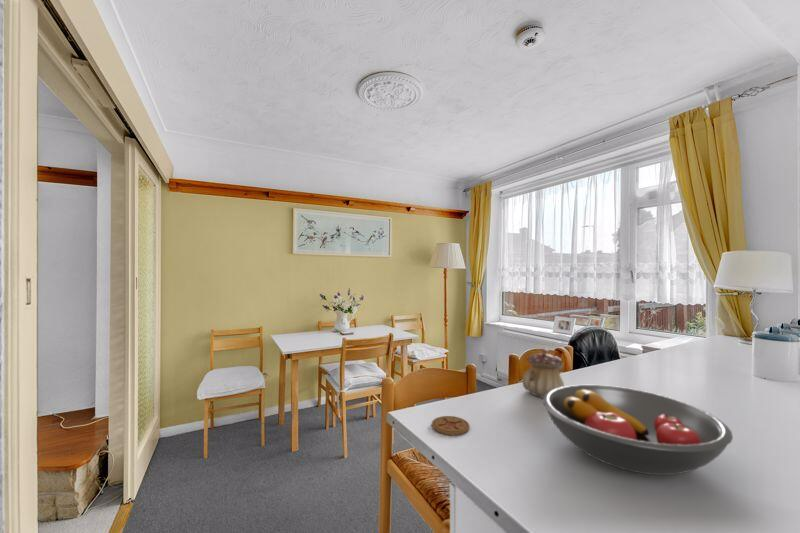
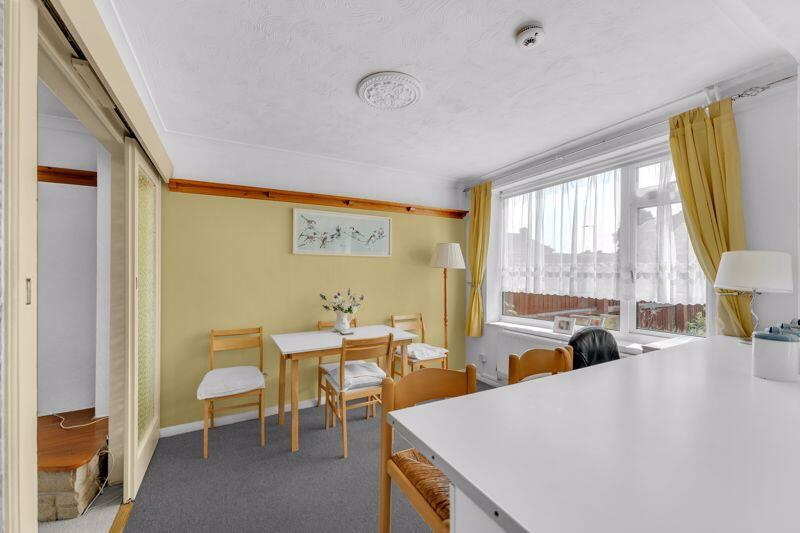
- fruit bowl [542,384,734,476]
- teapot [521,347,565,399]
- coaster [431,415,471,436]
